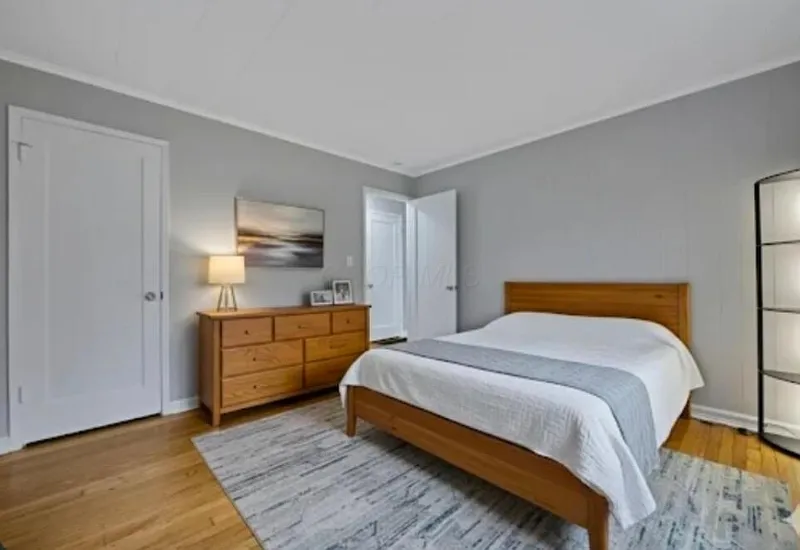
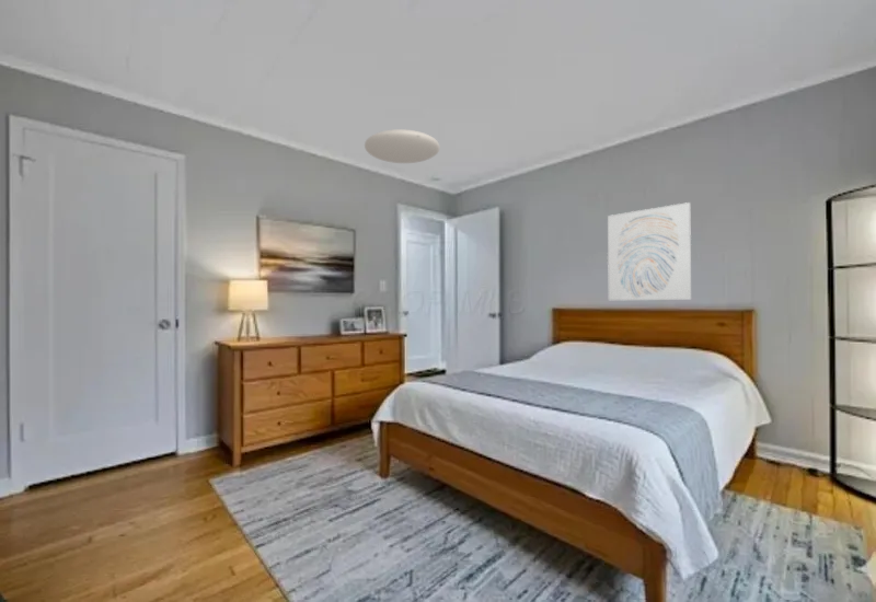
+ wall art [607,201,692,301]
+ ceiling light [364,128,441,164]
